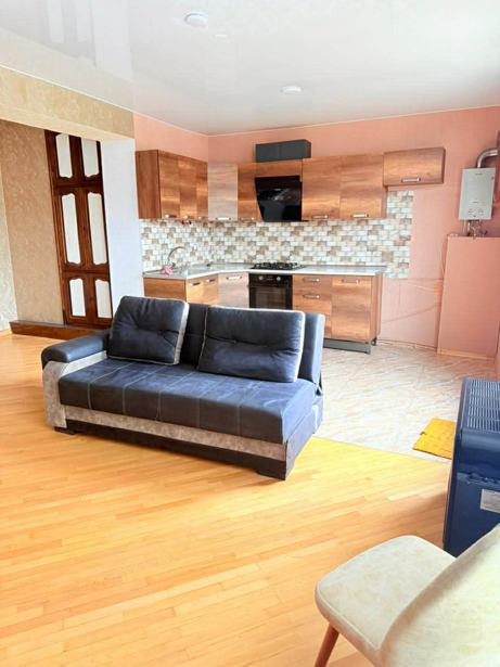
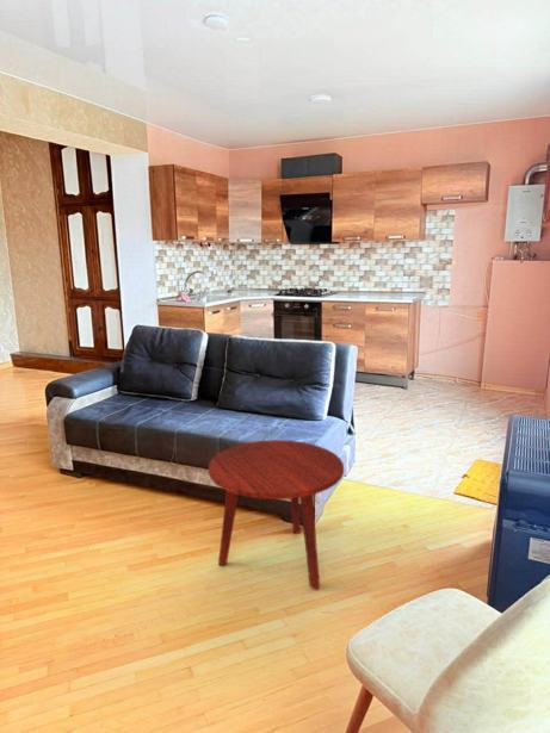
+ side table [208,439,345,591]
